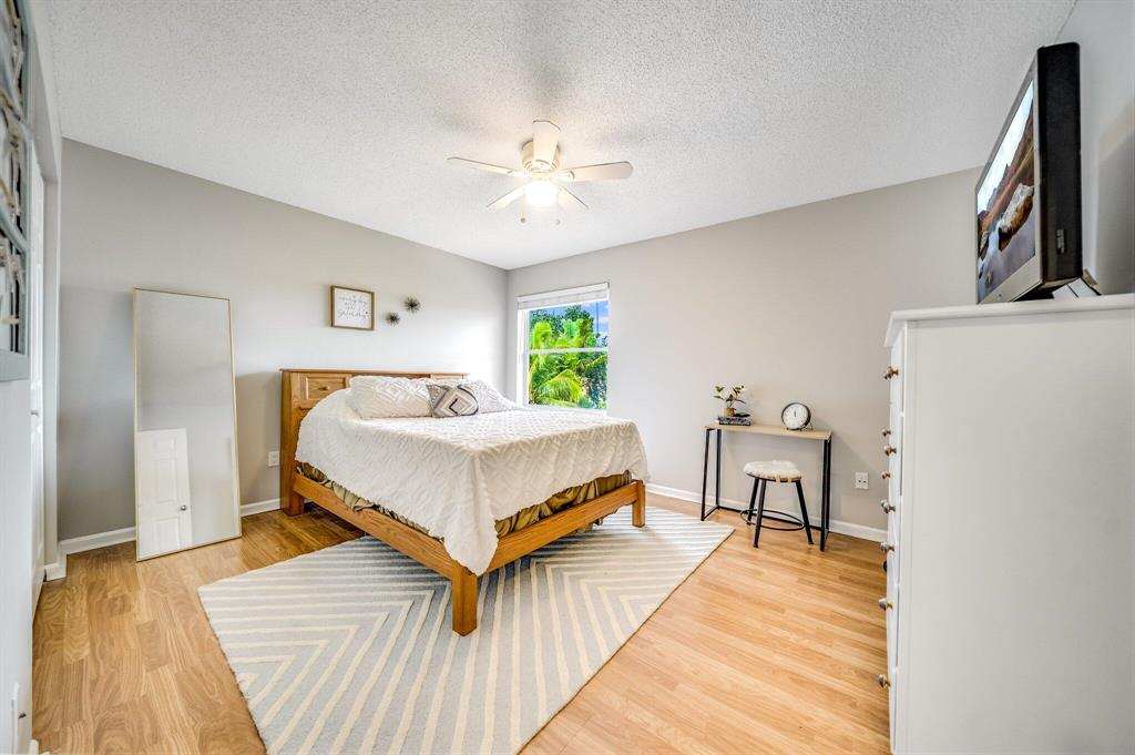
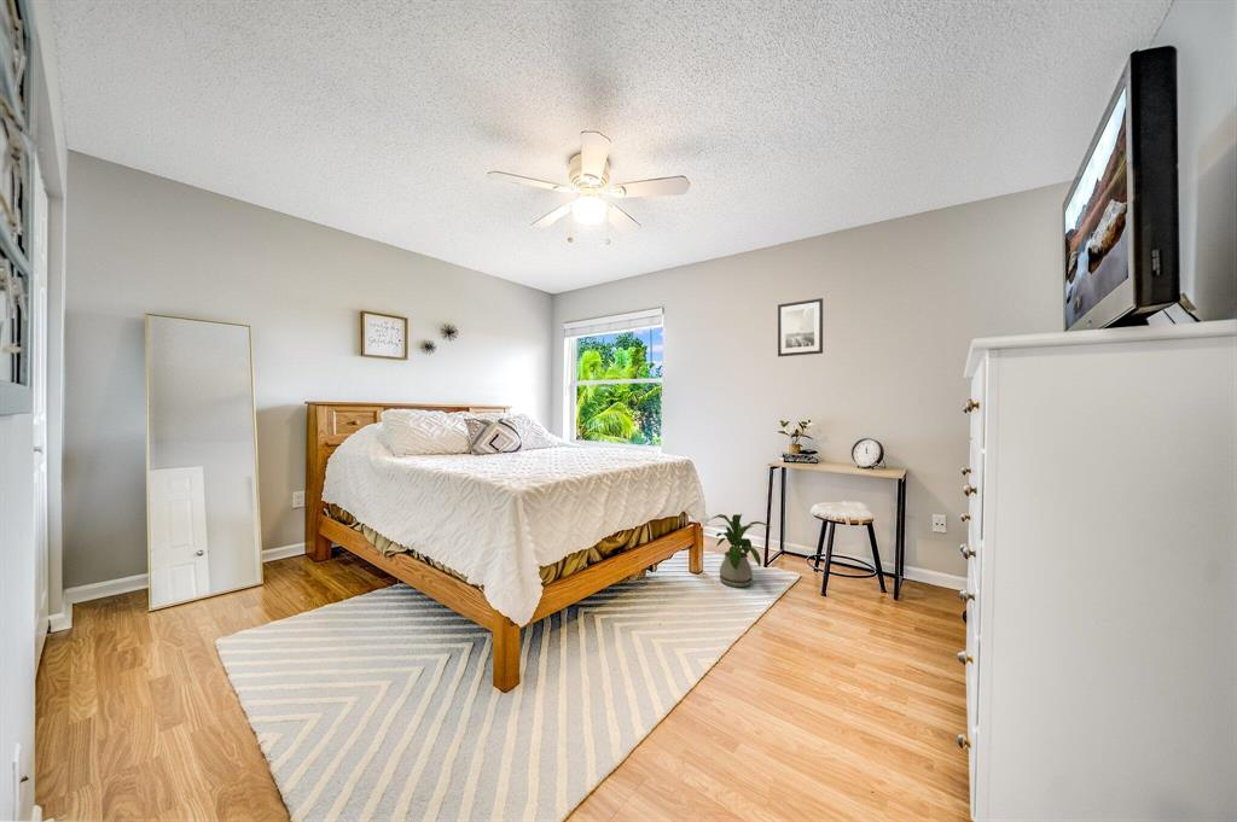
+ wall art [777,297,824,357]
+ house plant [707,513,772,588]
